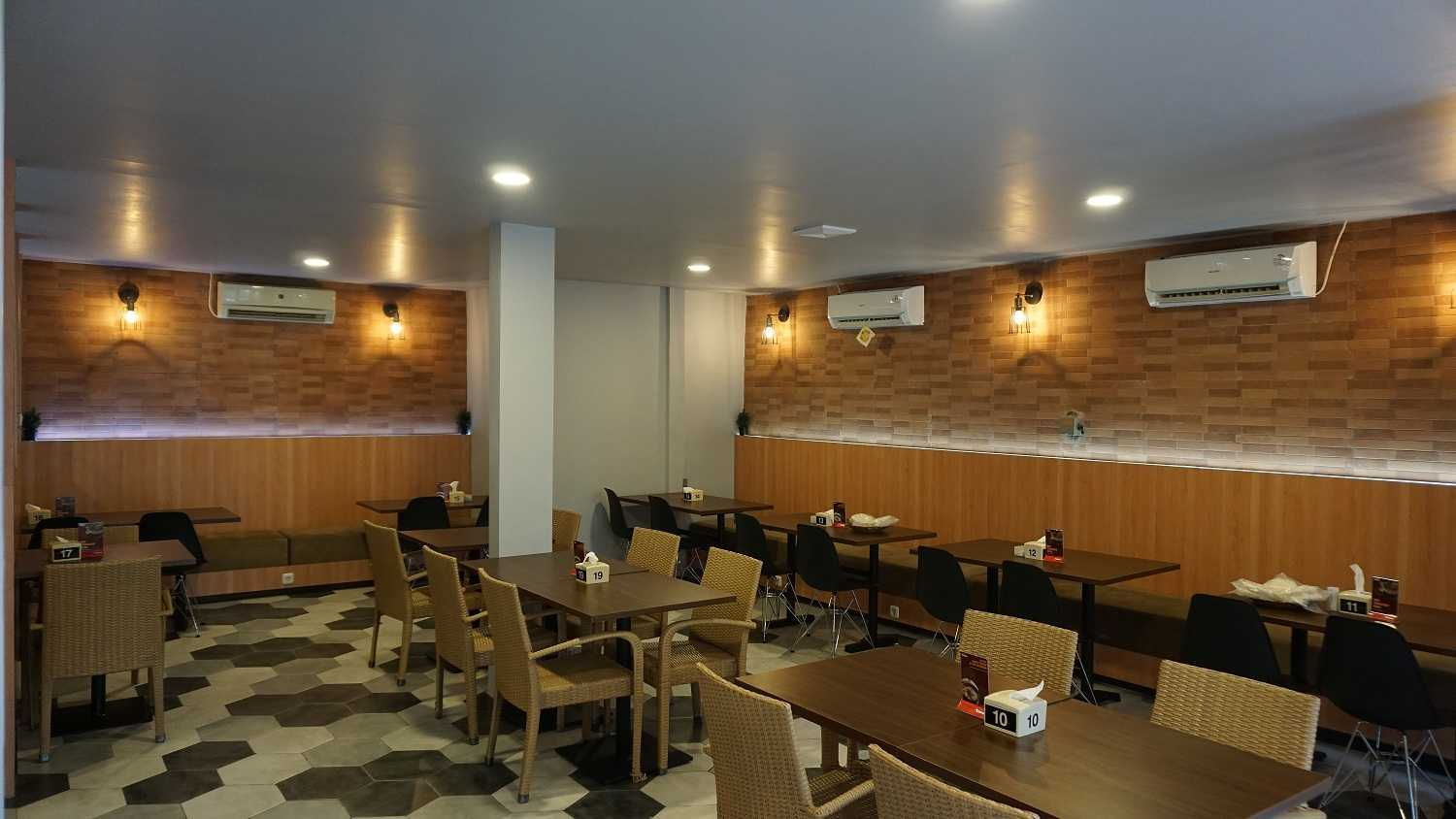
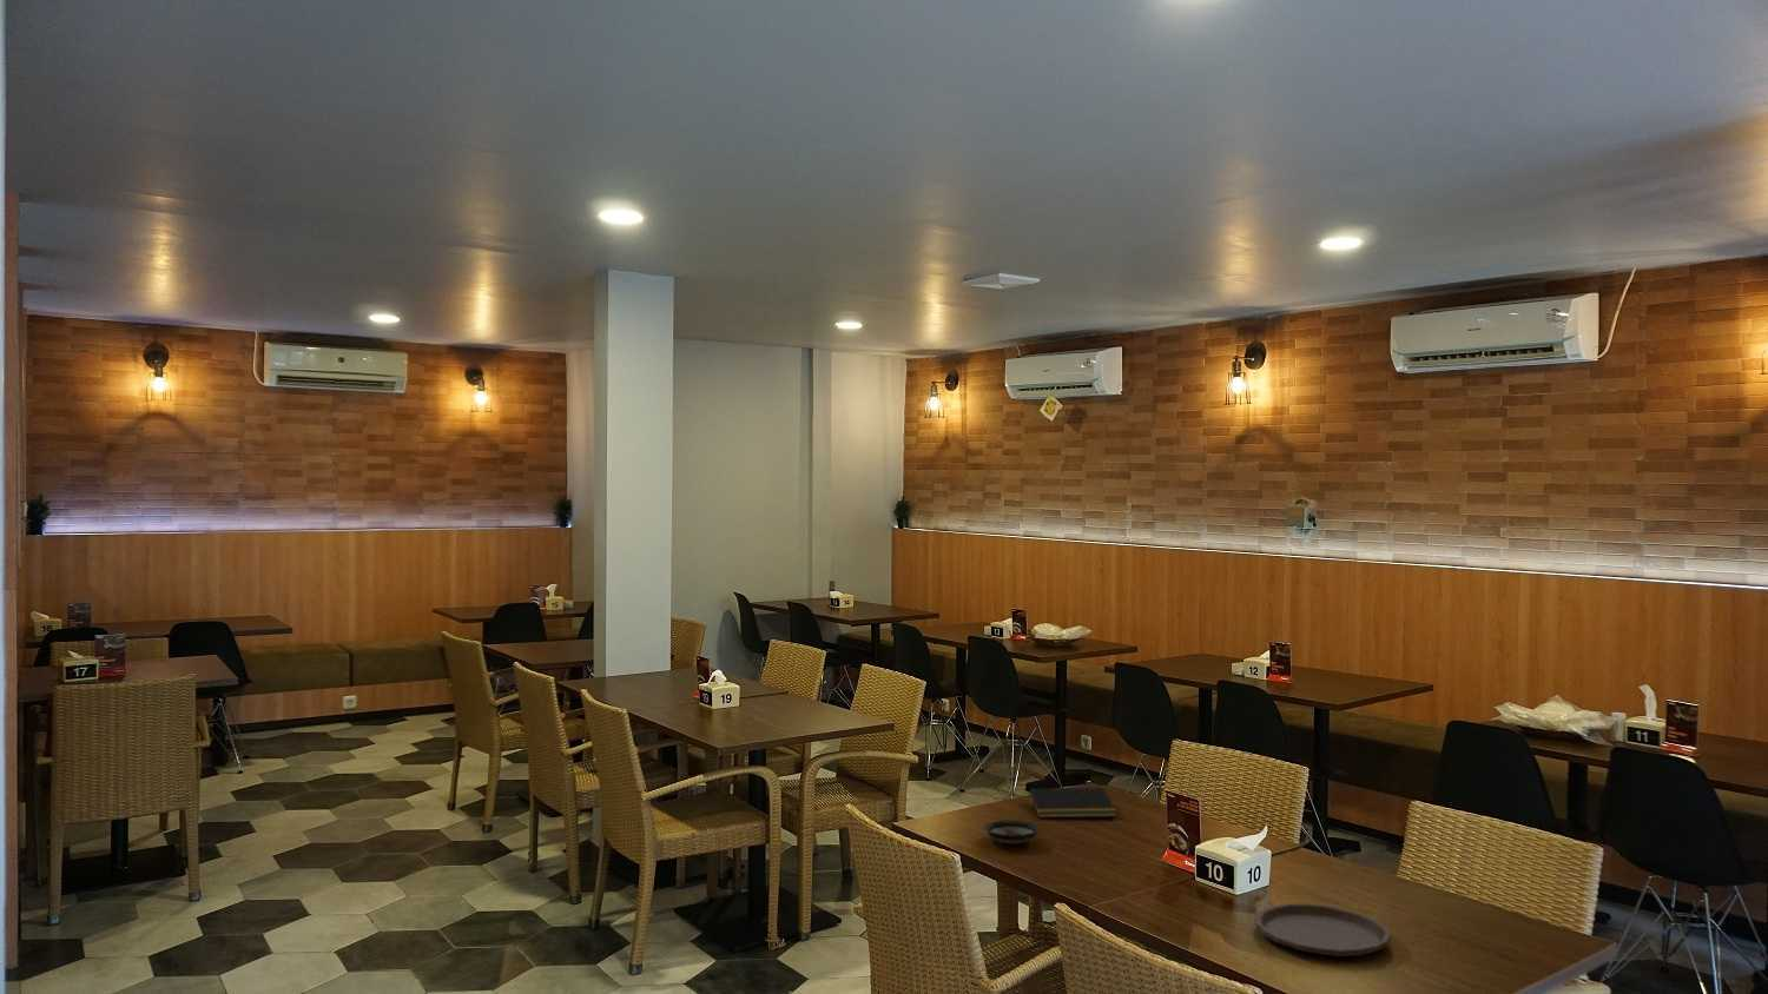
+ notepad [1025,786,1117,818]
+ plate [1254,902,1393,958]
+ saucer [984,818,1041,846]
